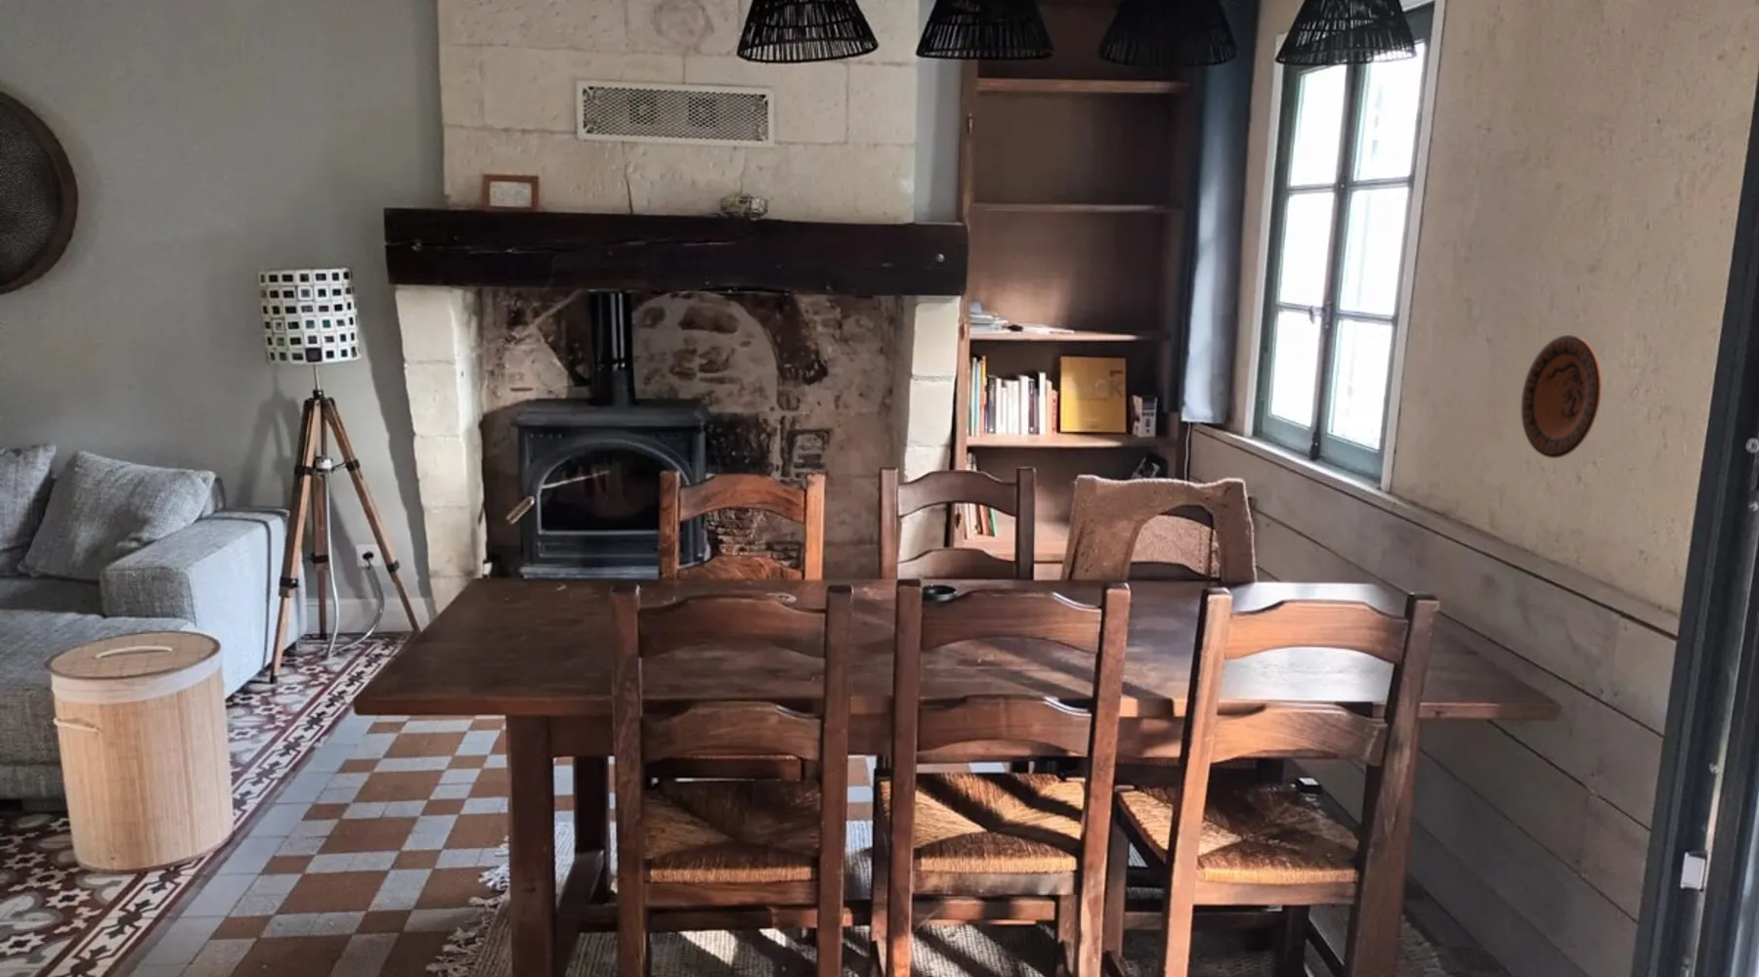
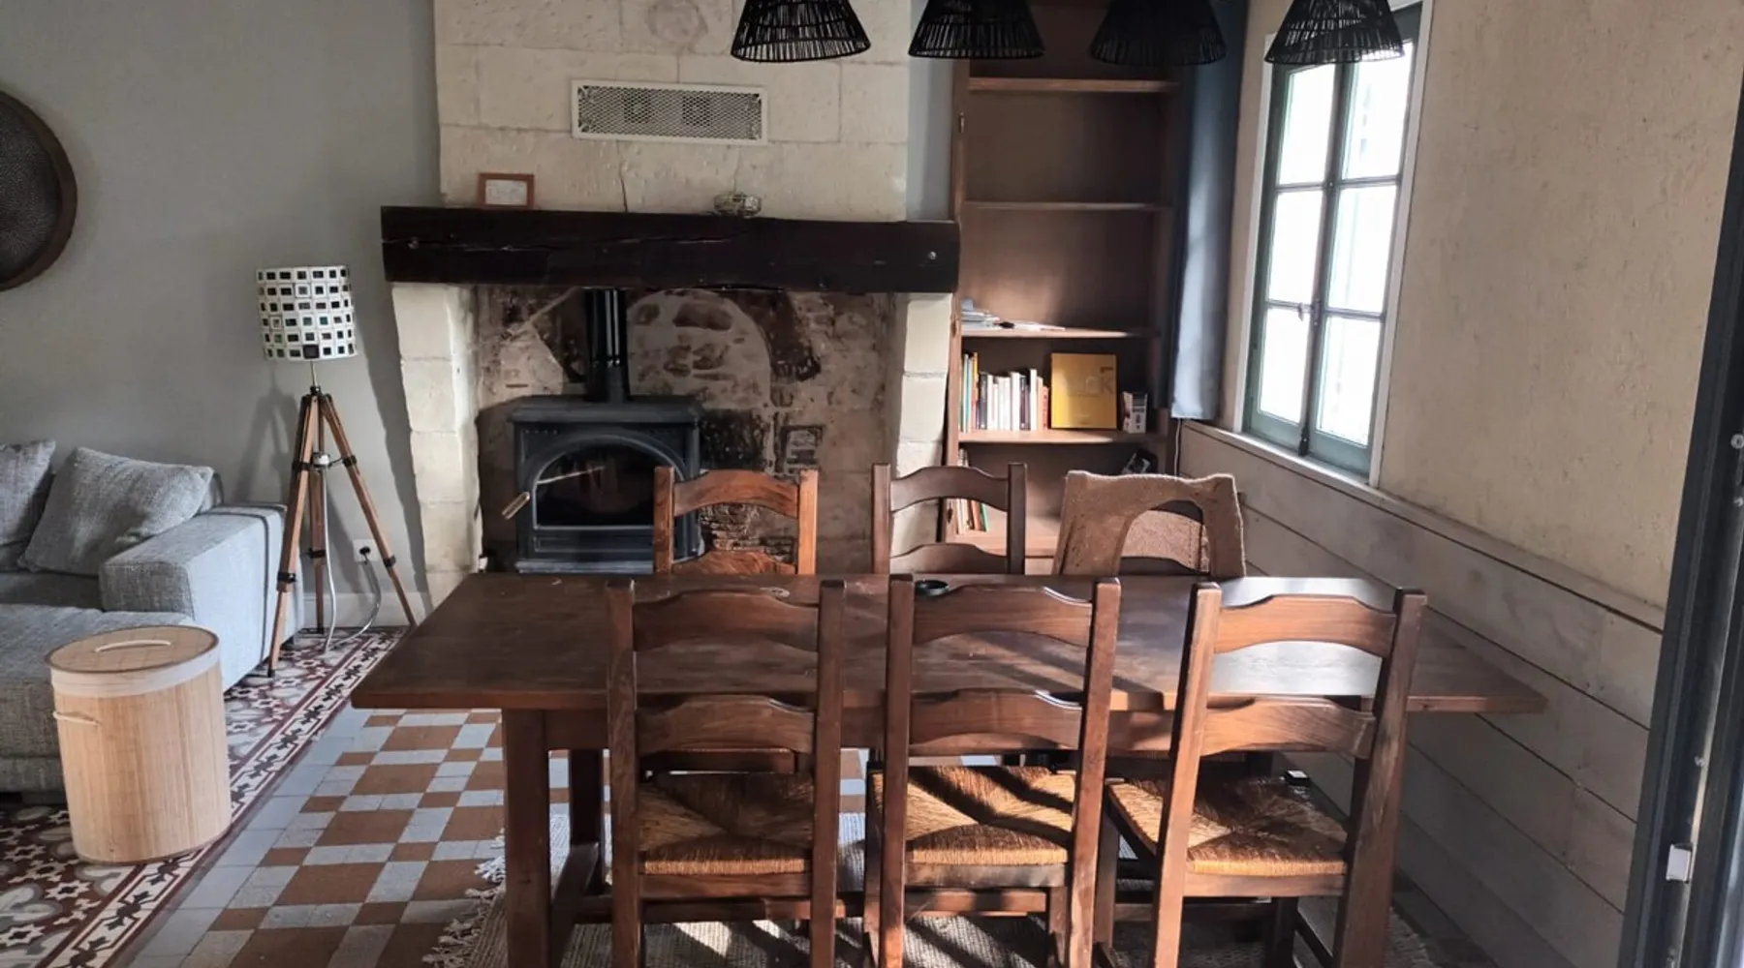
- decorative plate [1521,334,1603,460]
